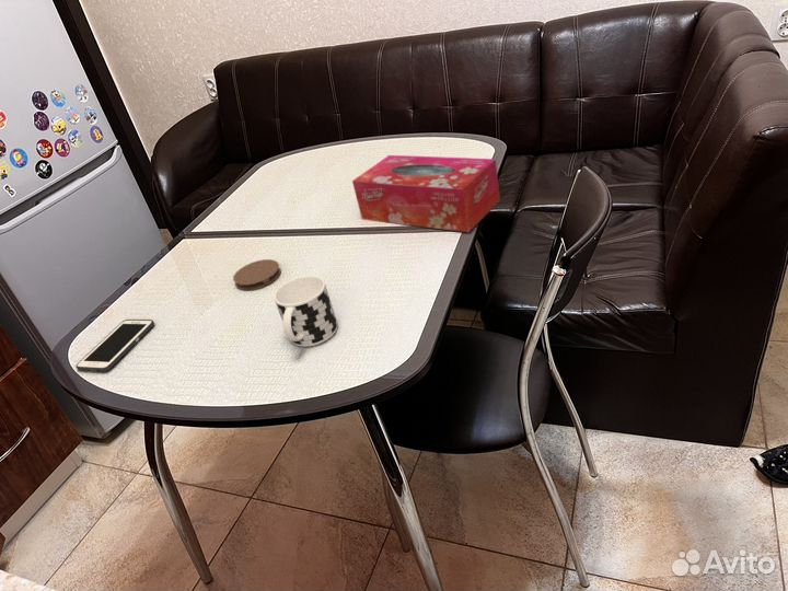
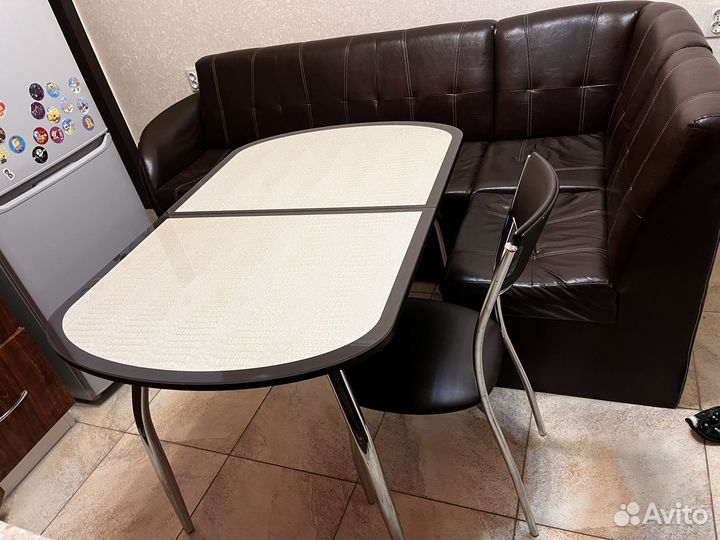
- coaster [232,258,282,291]
- tissue box [351,154,501,233]
- cup [273,275,339,348]
- cell phone [74,318,155,373]
